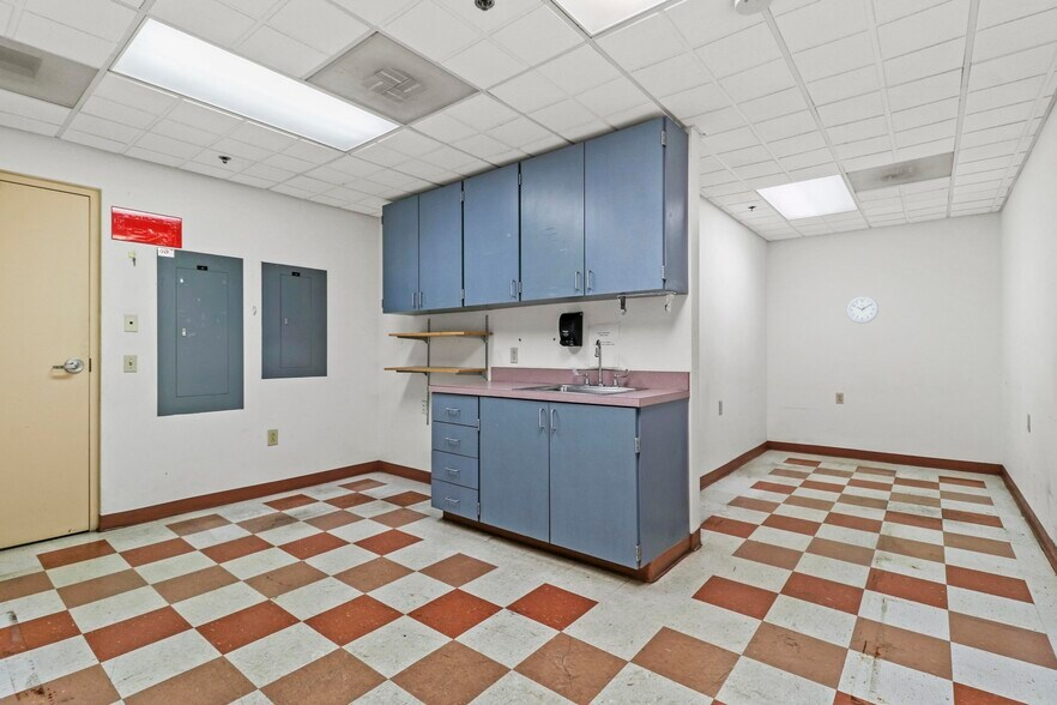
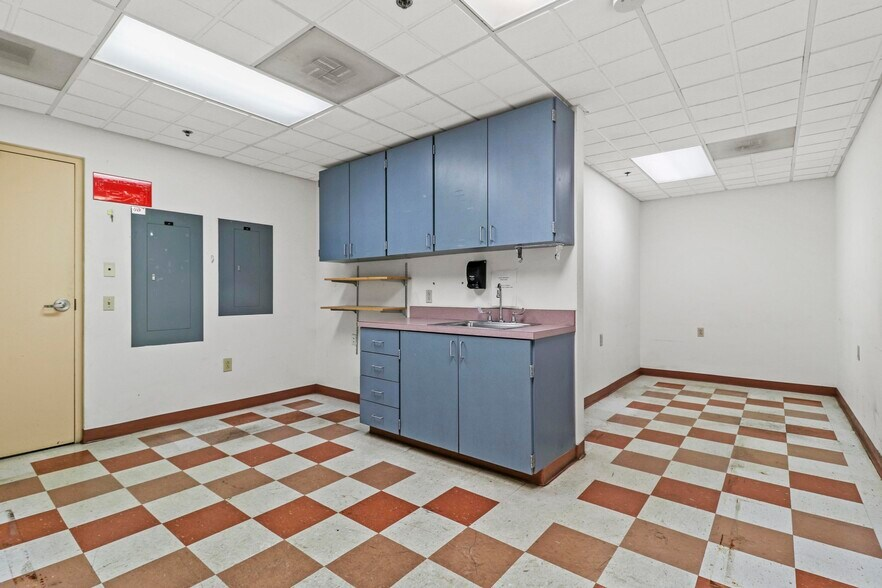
- wall clock [845,295,880,325]
